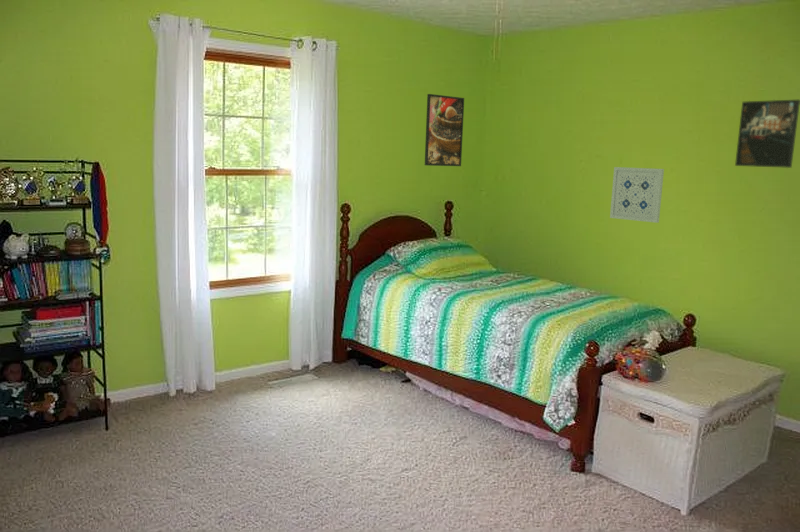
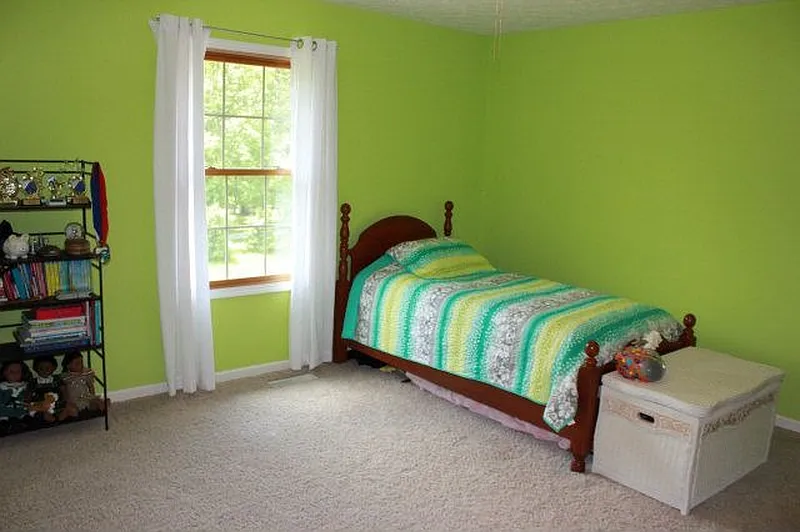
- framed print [734,99,800,169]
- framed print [424,93,465,167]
- wall art [609,166,665,224]
